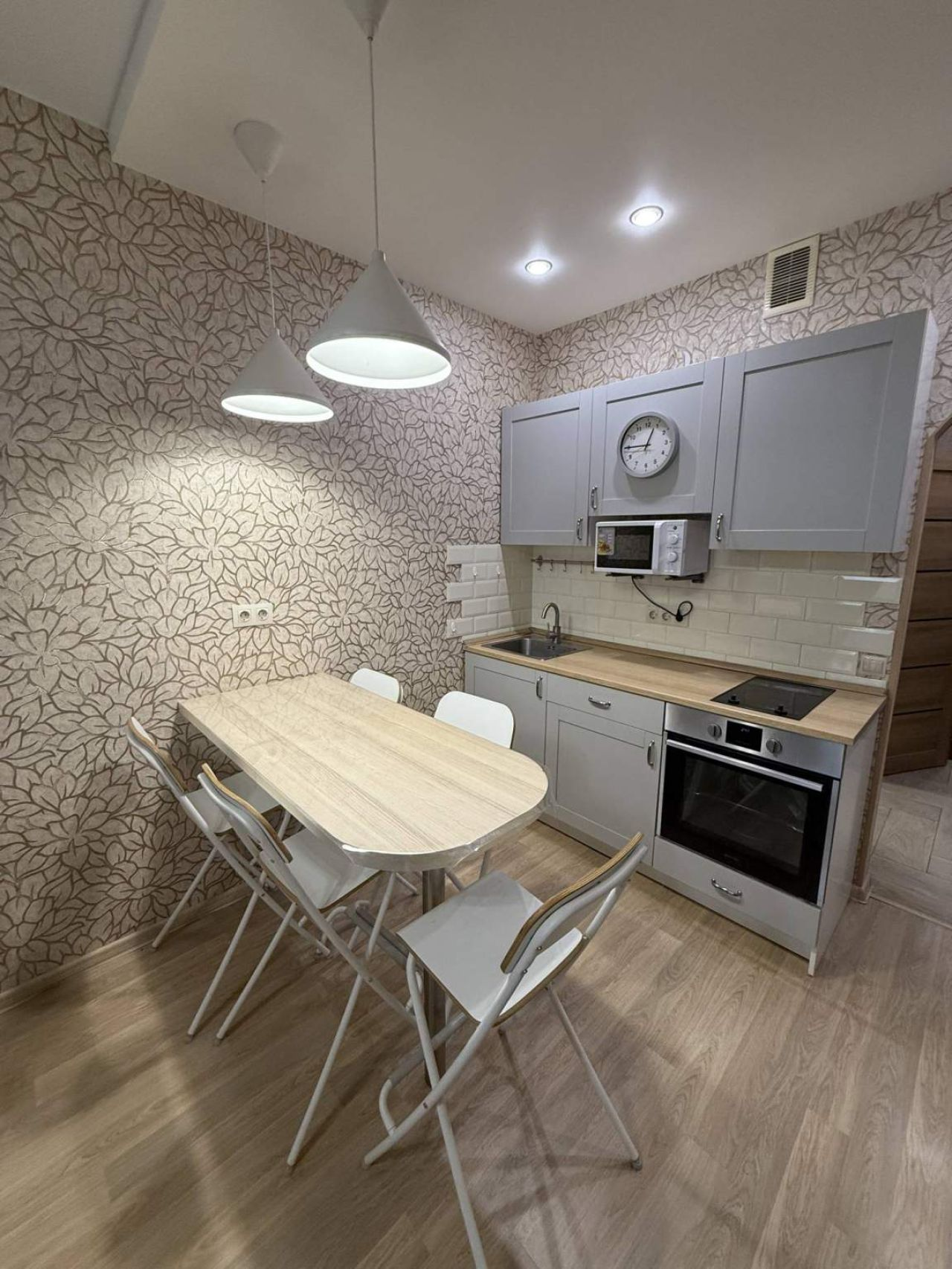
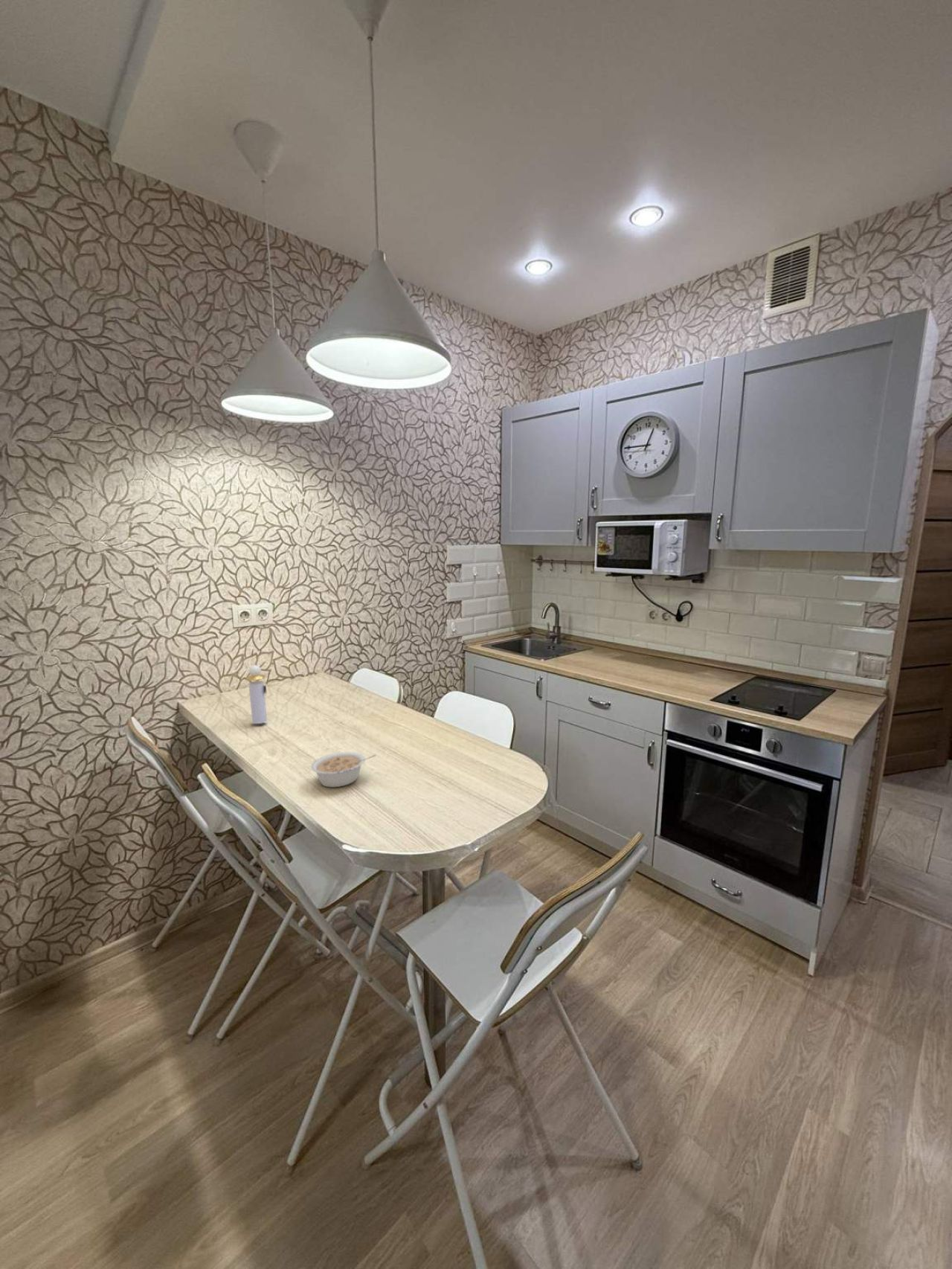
+ perfume bottle [245,664,268,725]
+ legume [310,751,376,788]
